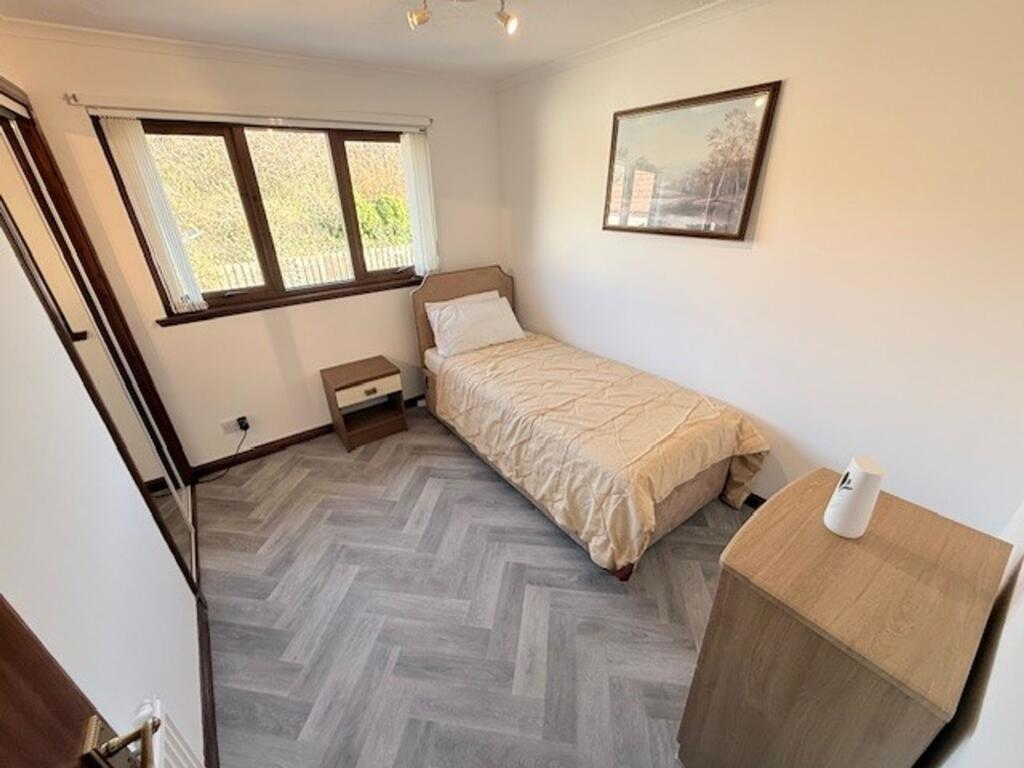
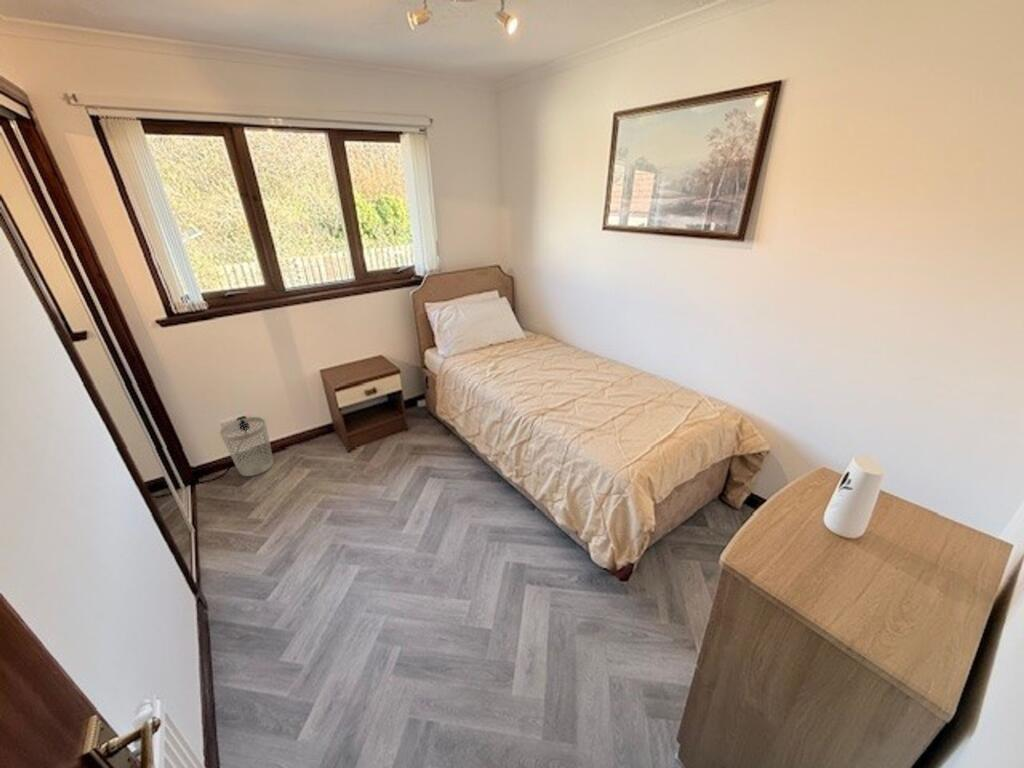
+ wastebasket [219,416,274,477]
